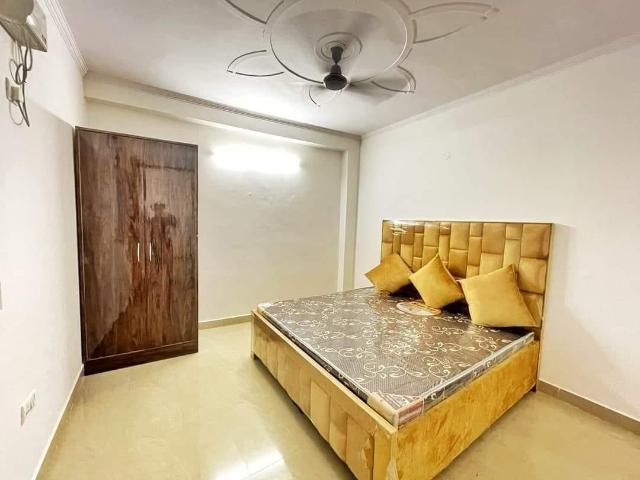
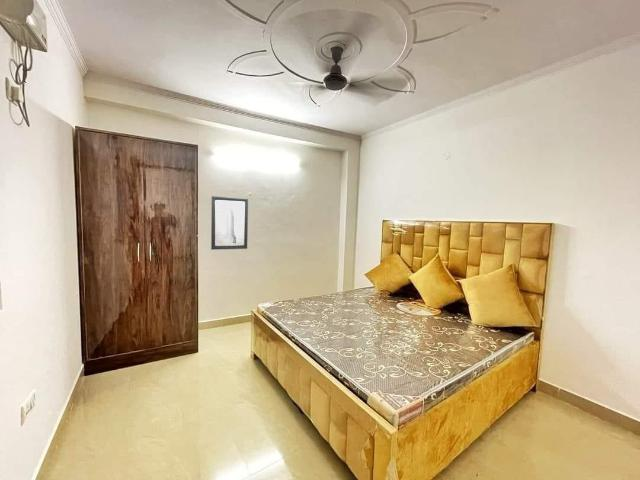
+ wall art [210,195,249,251]
